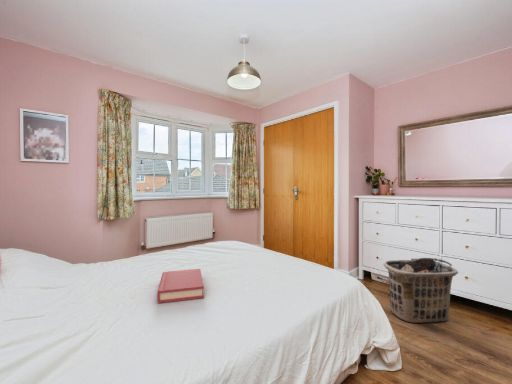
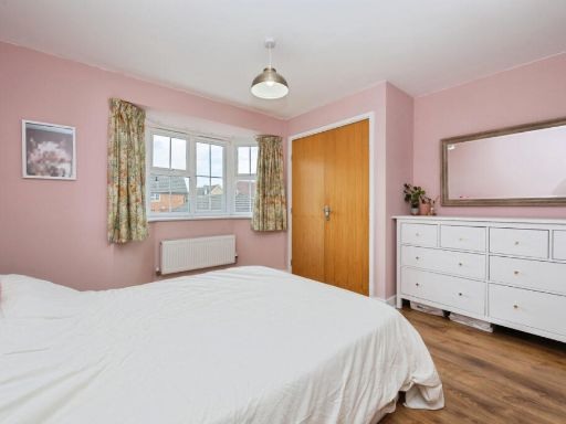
- clothes hamper [382,257,459,324]
- hardback book [156,268,205,304]
